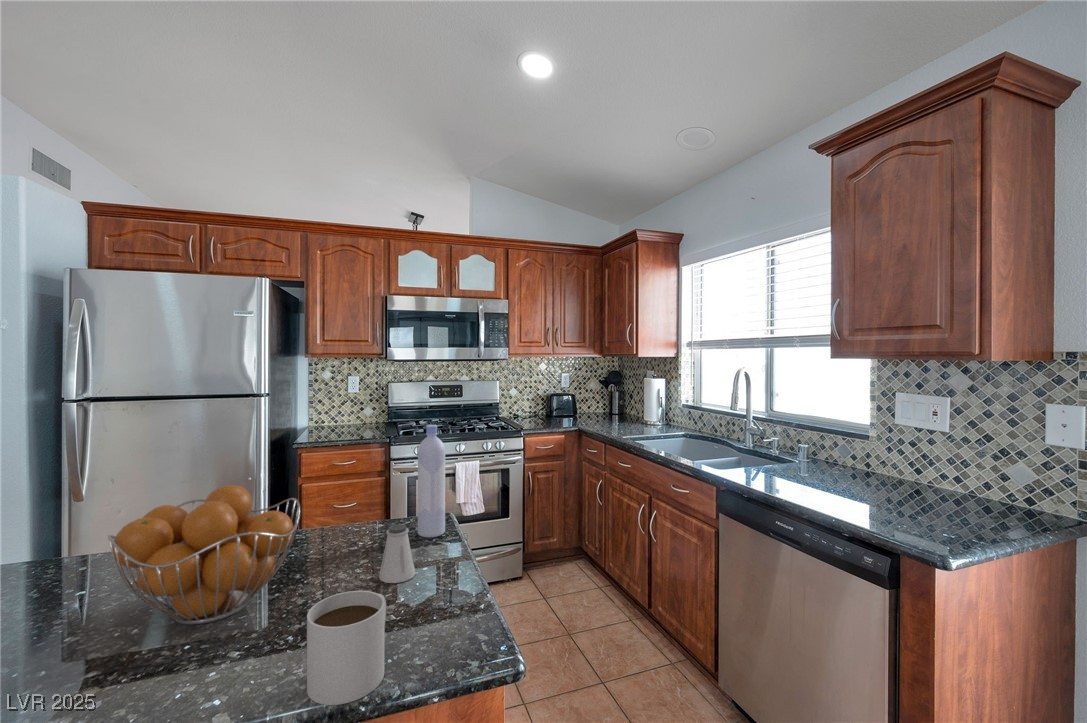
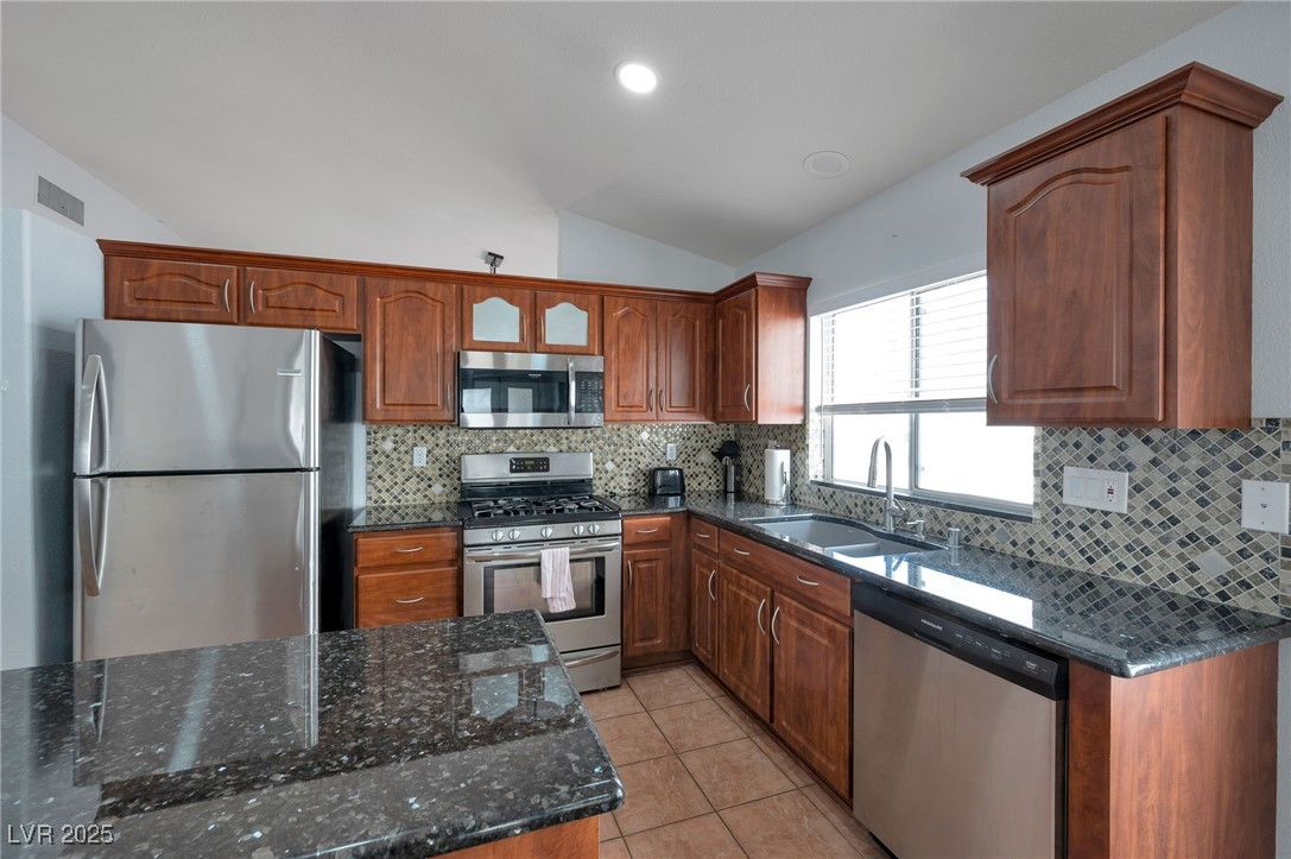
- fruit basket [107,484,301,626]
- mug [306,590,387,706]
- saltshaker [378,523,417,584]
- bottle [417,424,446,539]
